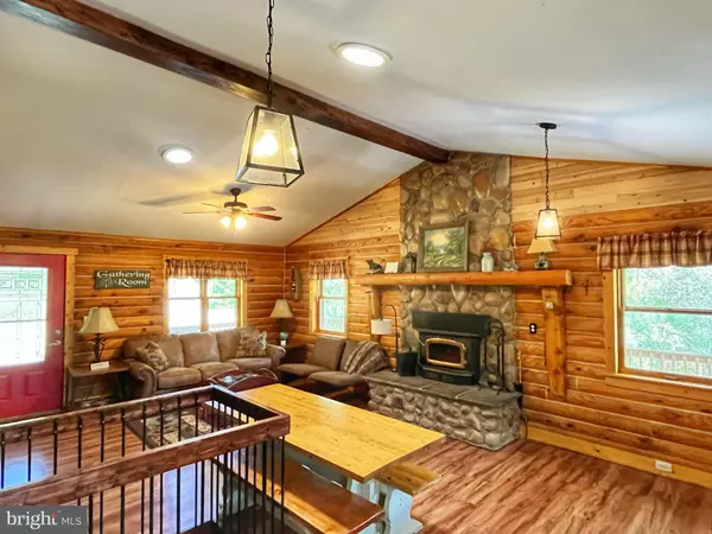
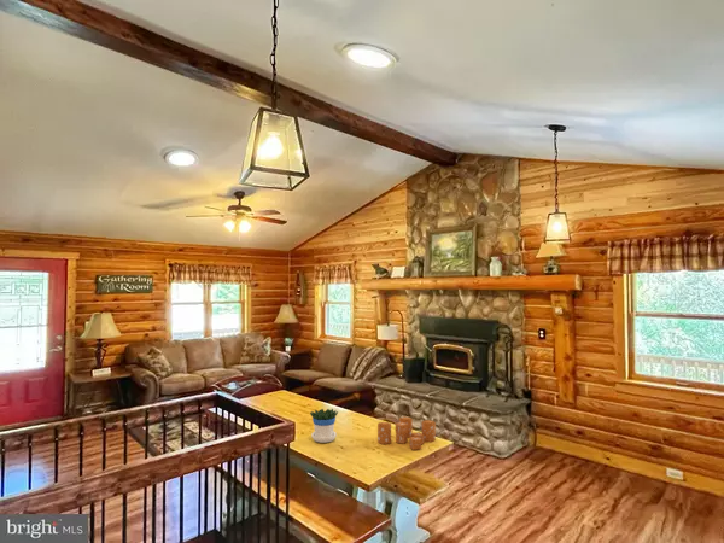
+ candle [376,415,437,451]
+ flowerpot [309,408,339,444]
